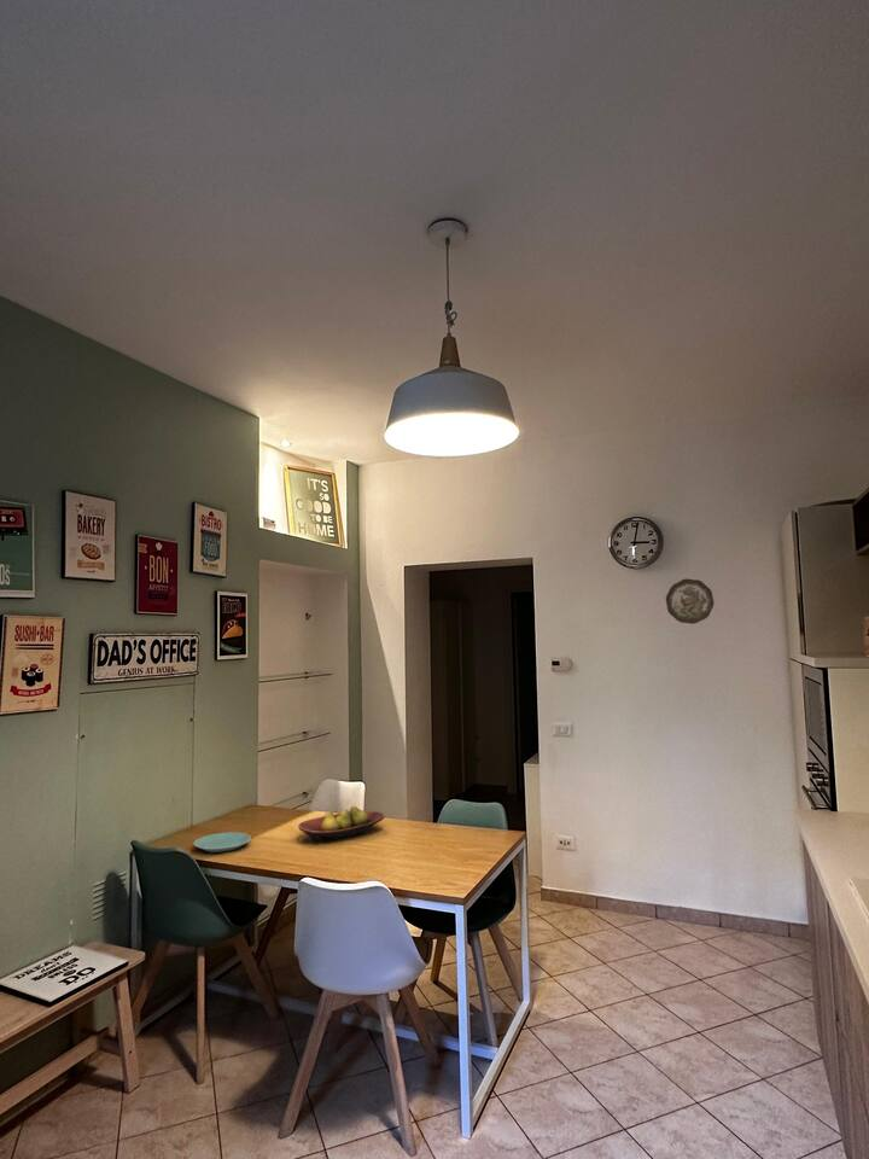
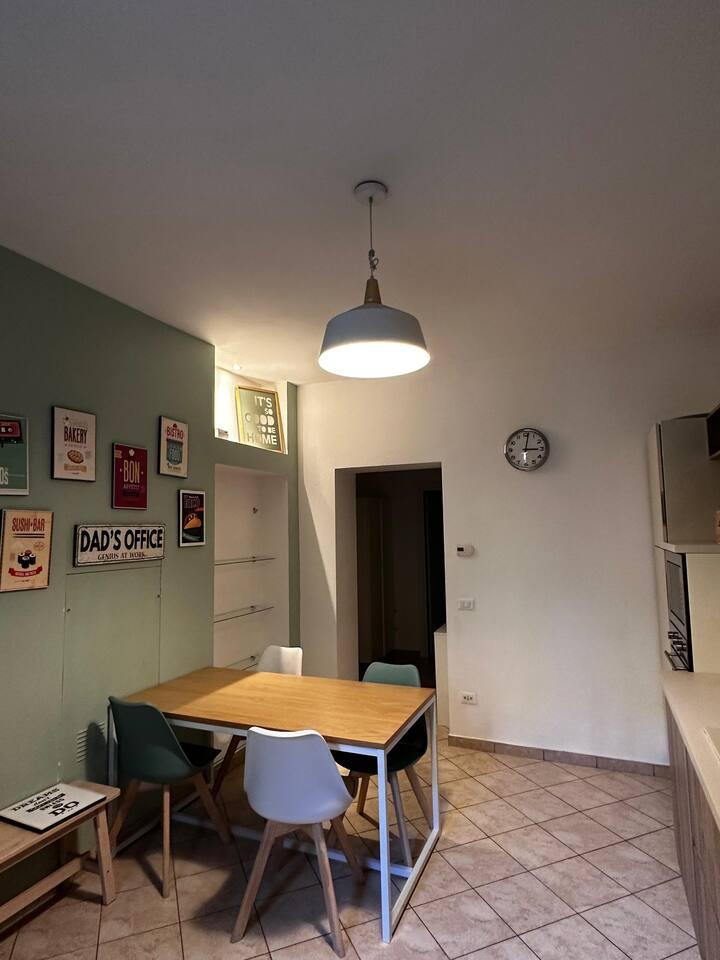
- decorative plate [665,577,715,625]
- fruit bowl [297,805,386,844]
- plate [193,832,252,854]
